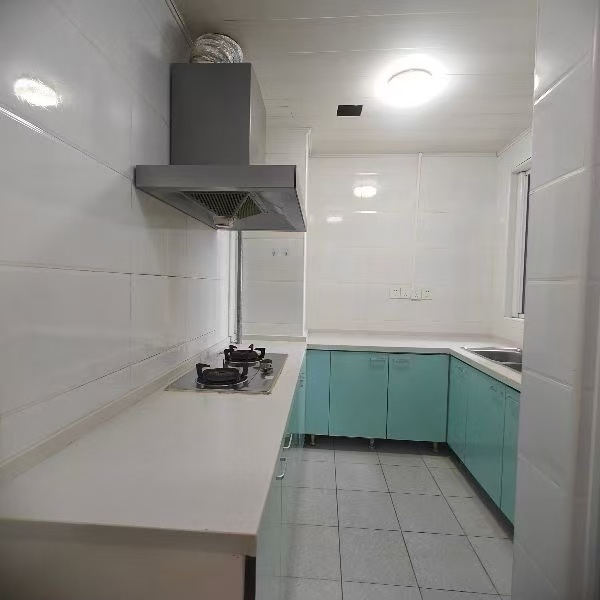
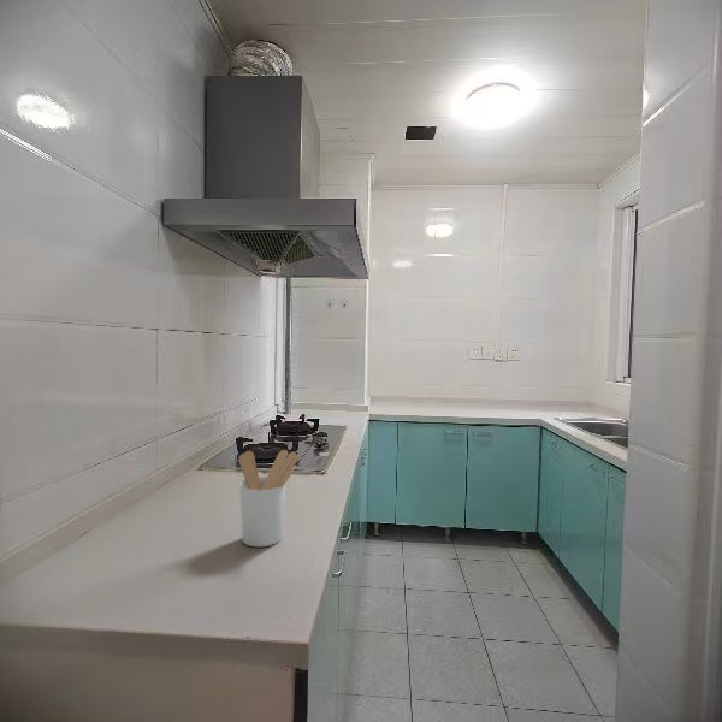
+ utensil holder [238,449,301,548]
